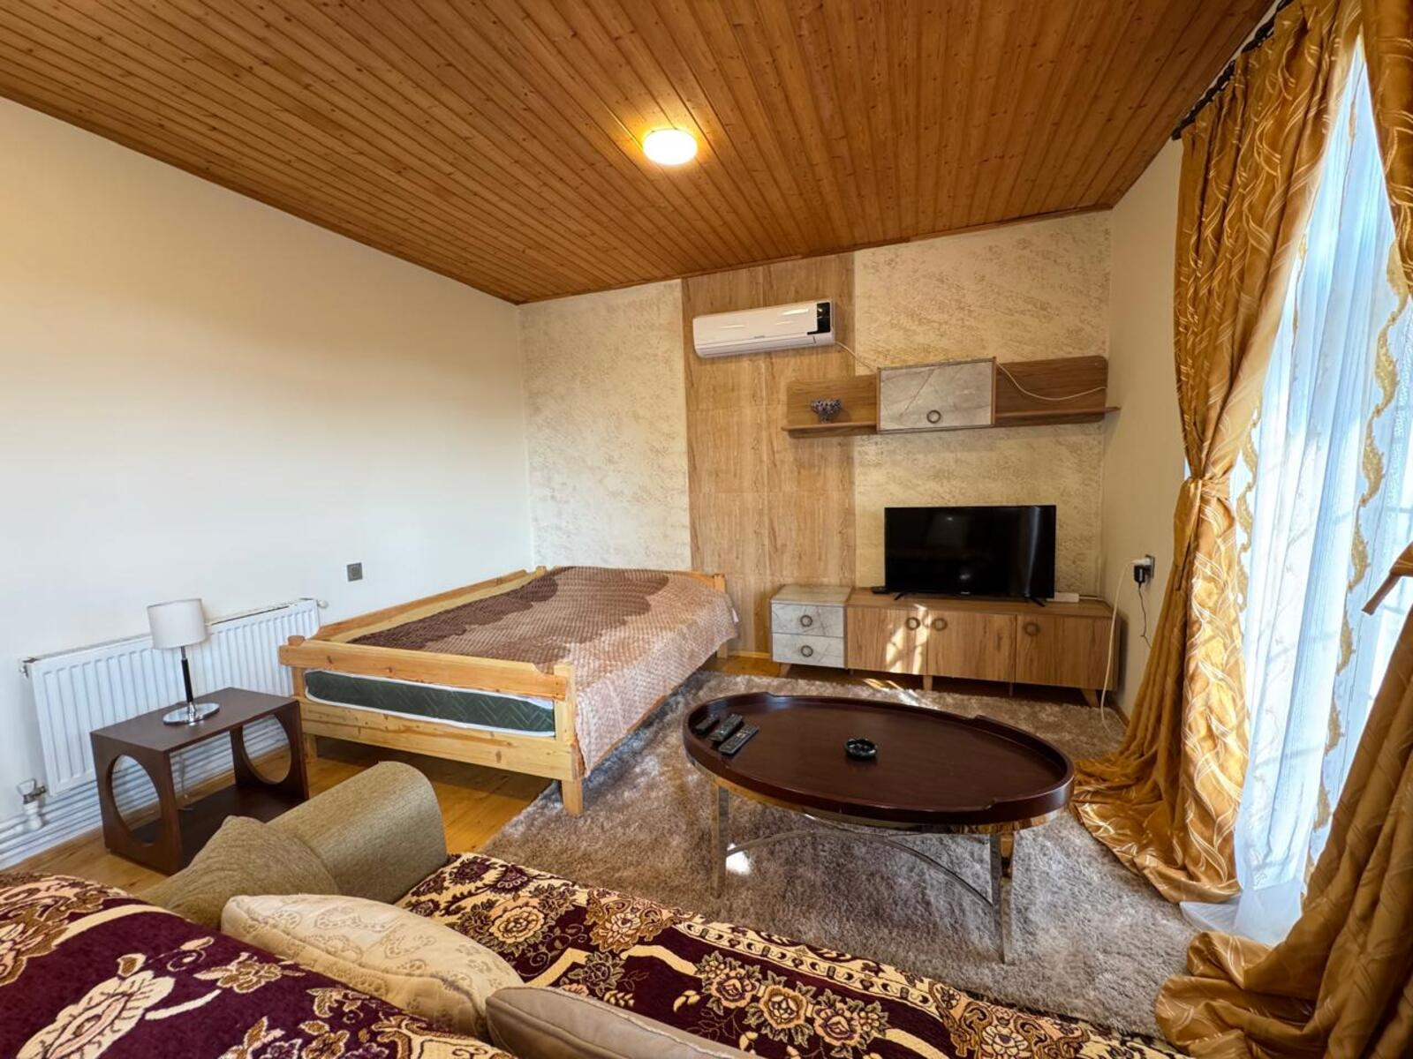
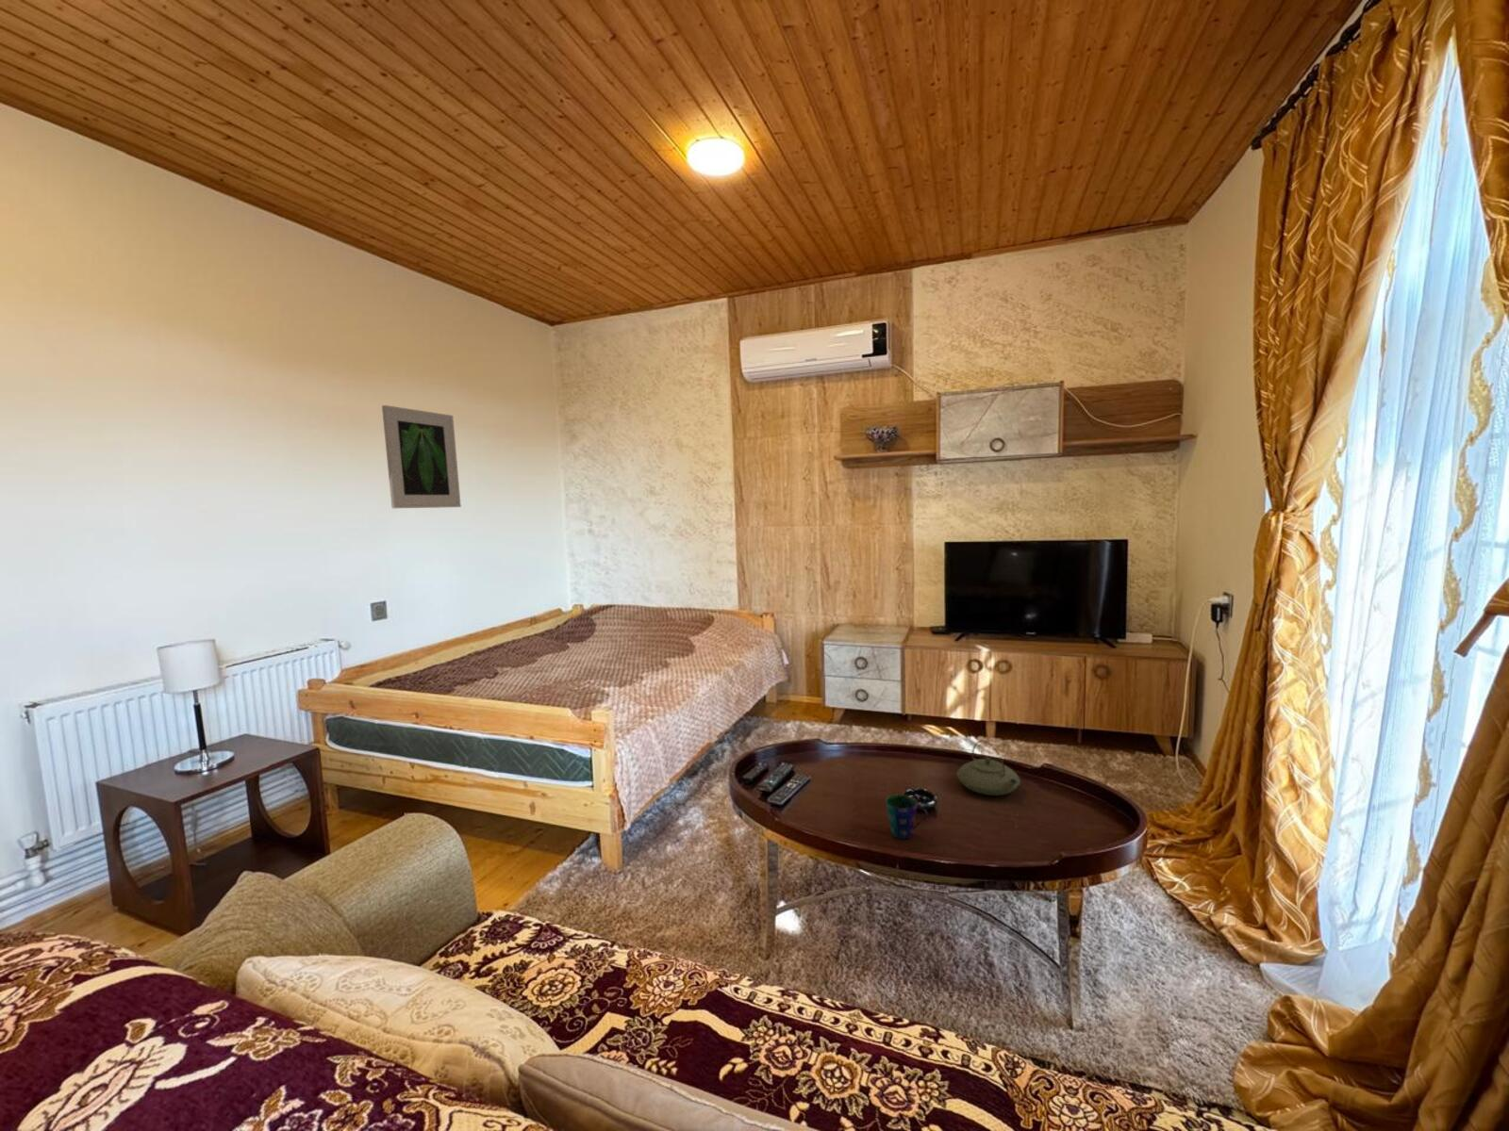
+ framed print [381,404,462,508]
+ cup [885,794,928,840]
+ teapot [955,740,1022,796]
